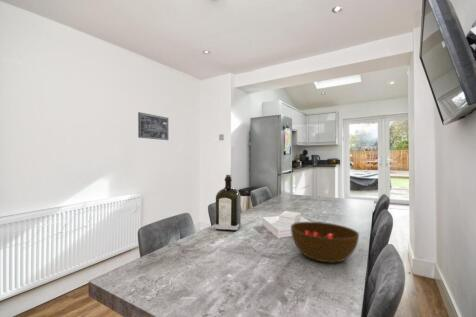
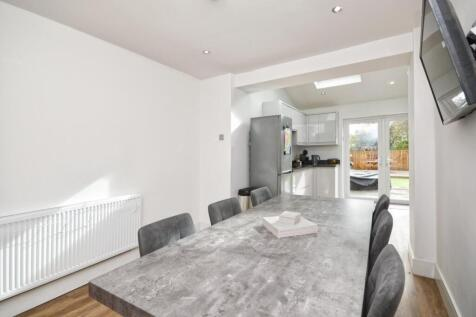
- wall art [137,111,169,141]
- bowl [290,221,360,264]
- liquor [215,174,242,232]
